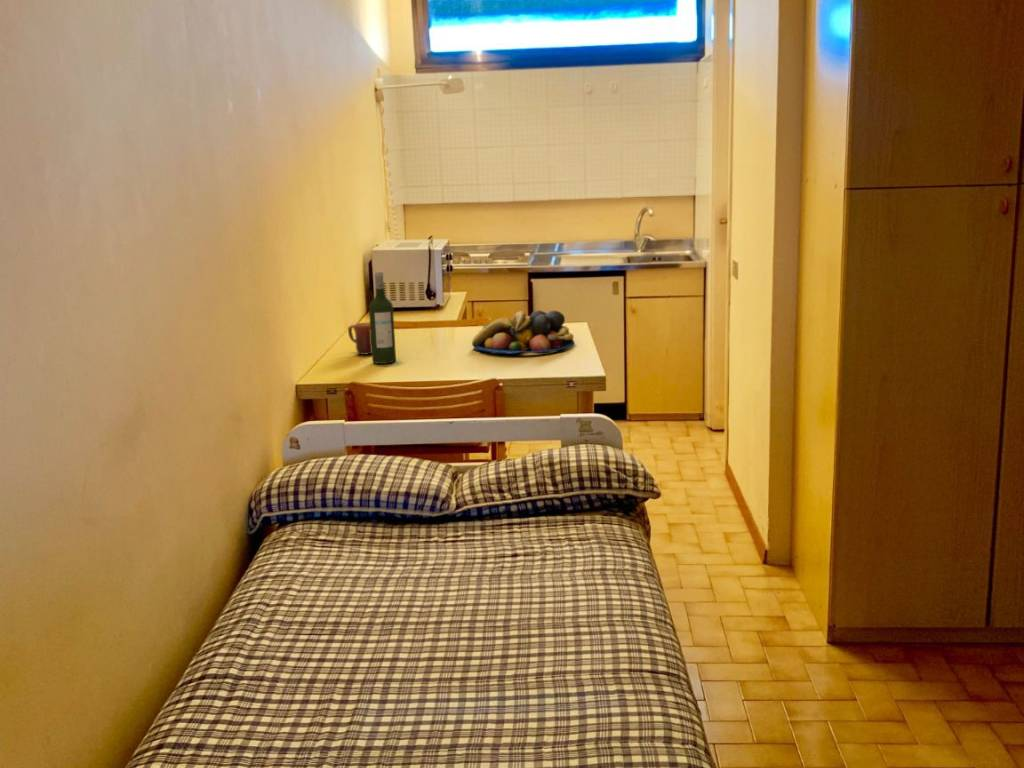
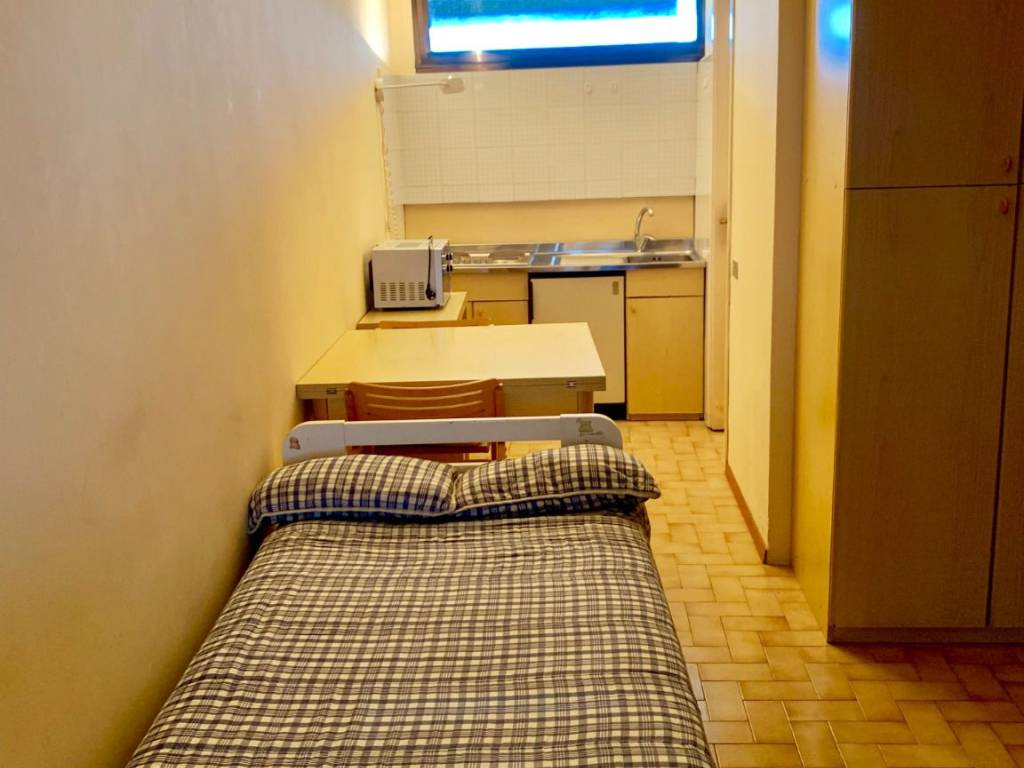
- fruit bowl [471,309,576,355]
- wine bottle [368,271,397,365]
- mug [347,321,372,356]
